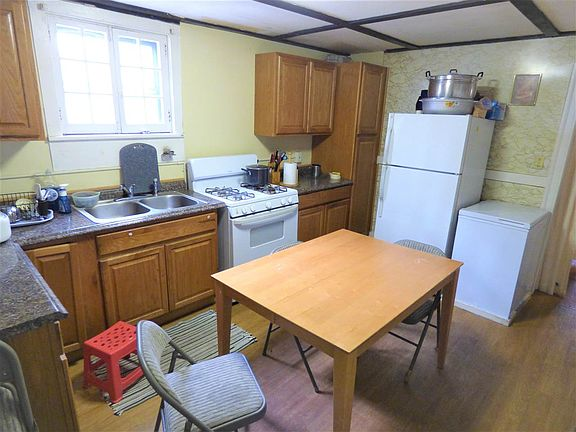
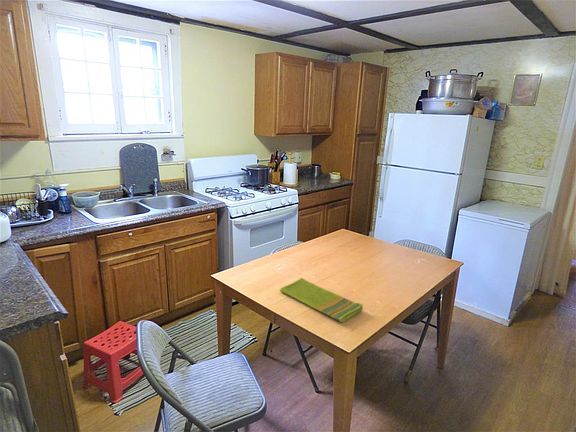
+ dish towel [279,277,364,323]
